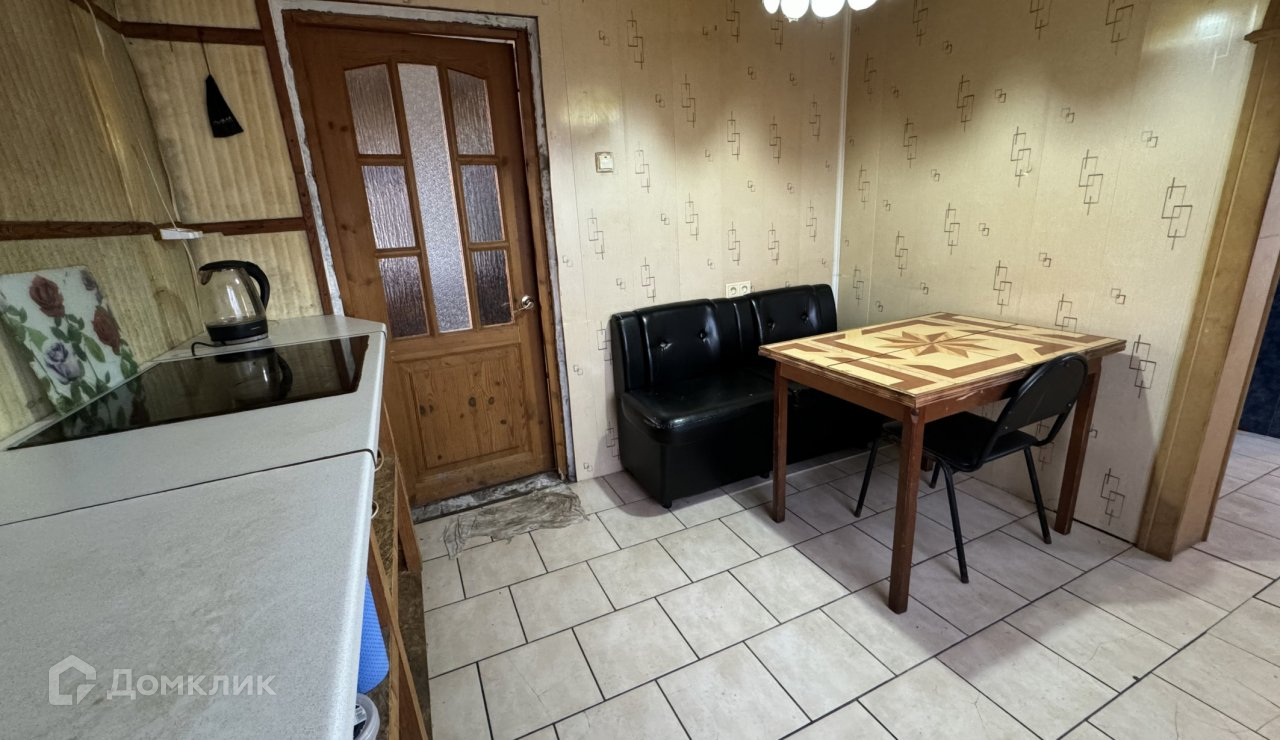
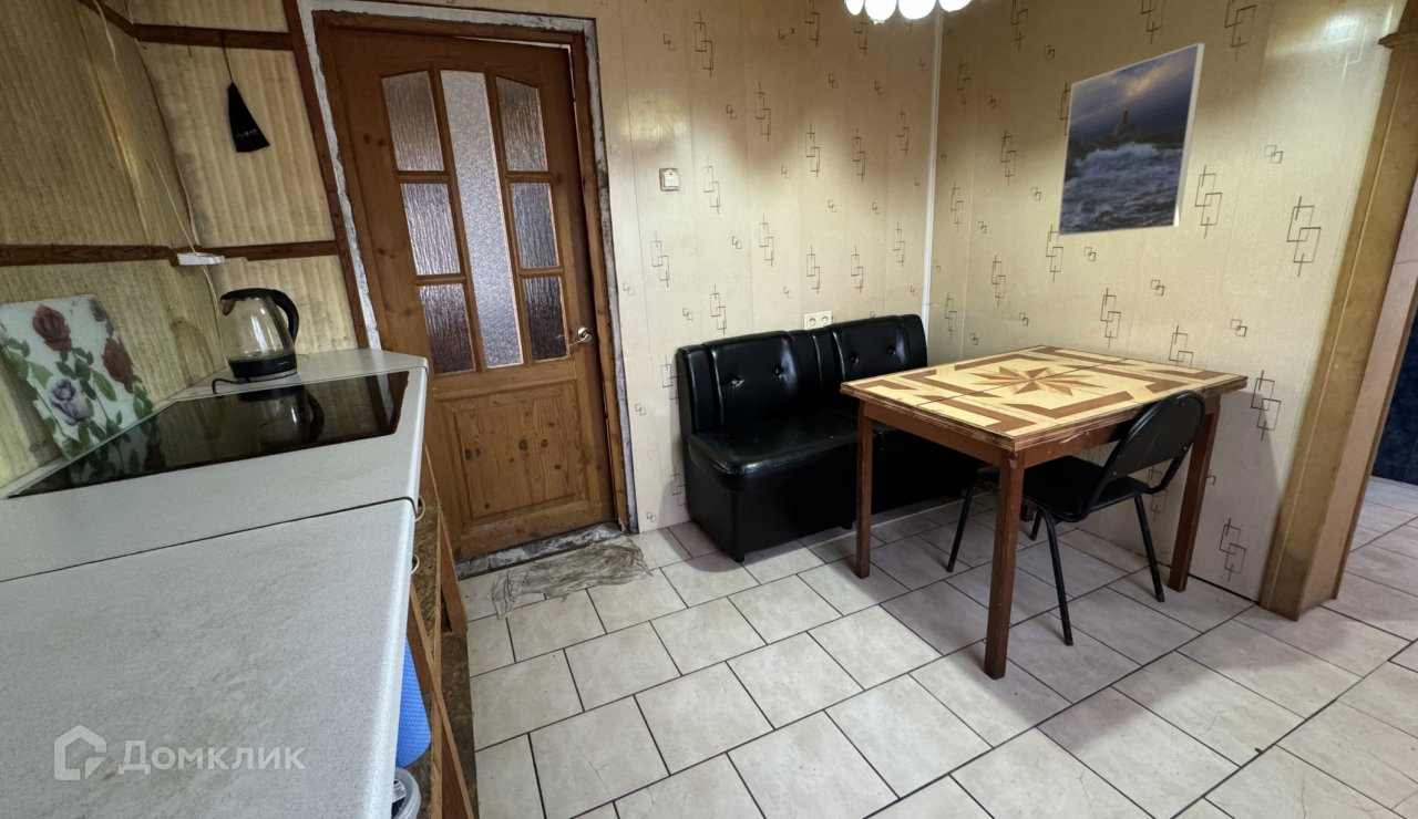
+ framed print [1057,41,1206,237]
